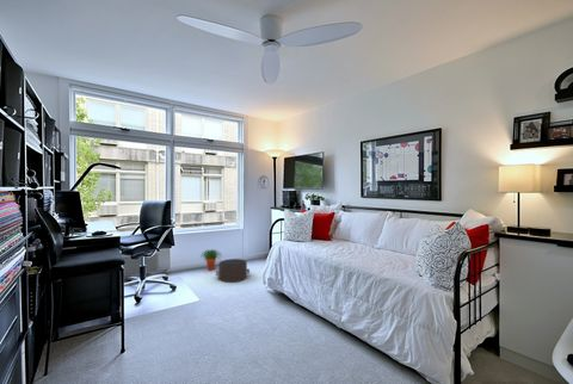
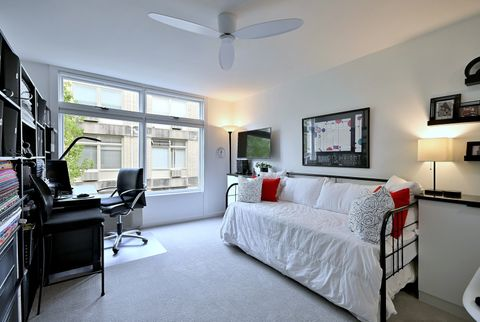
- potted plant [199,248,222,271]
- pouf [215,258,251,284]
